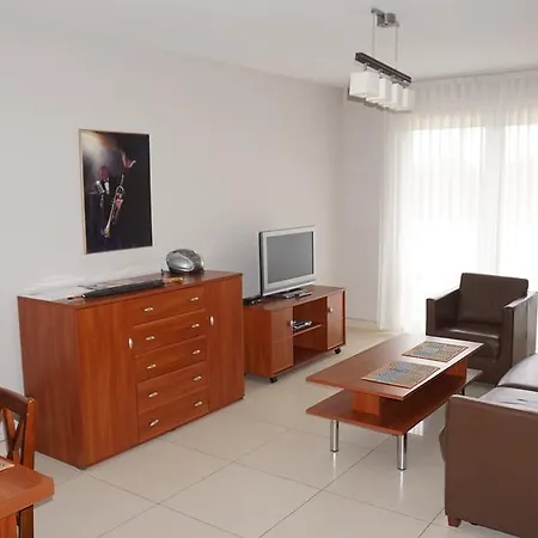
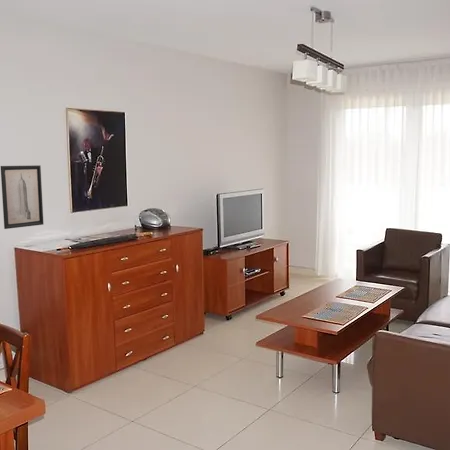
+ wall art [0,164,45,230]
